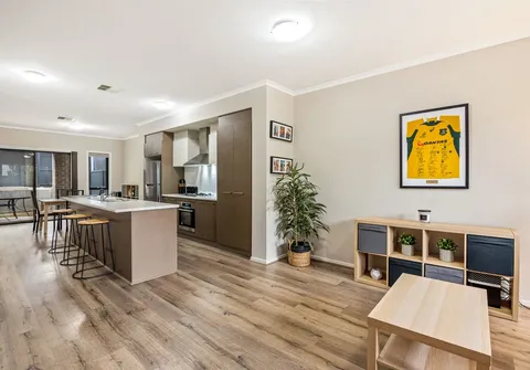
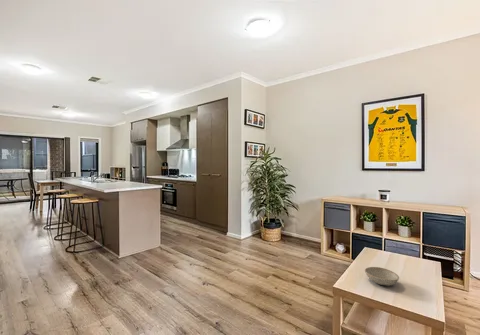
+ bowl [364,266,400,287]
